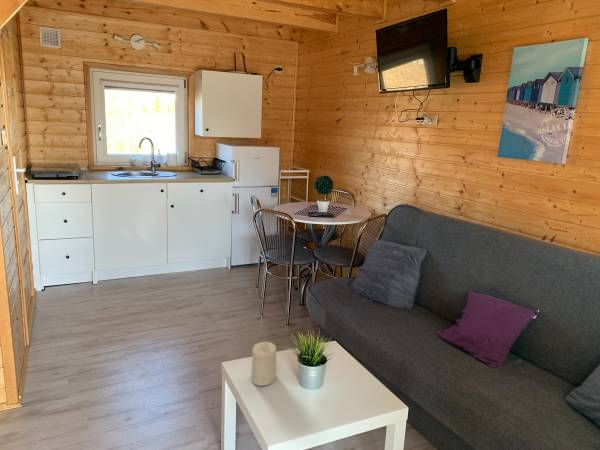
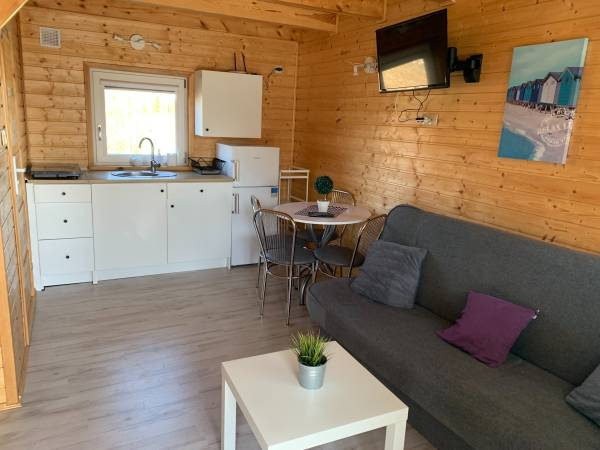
- candle [250,340,277,387]
